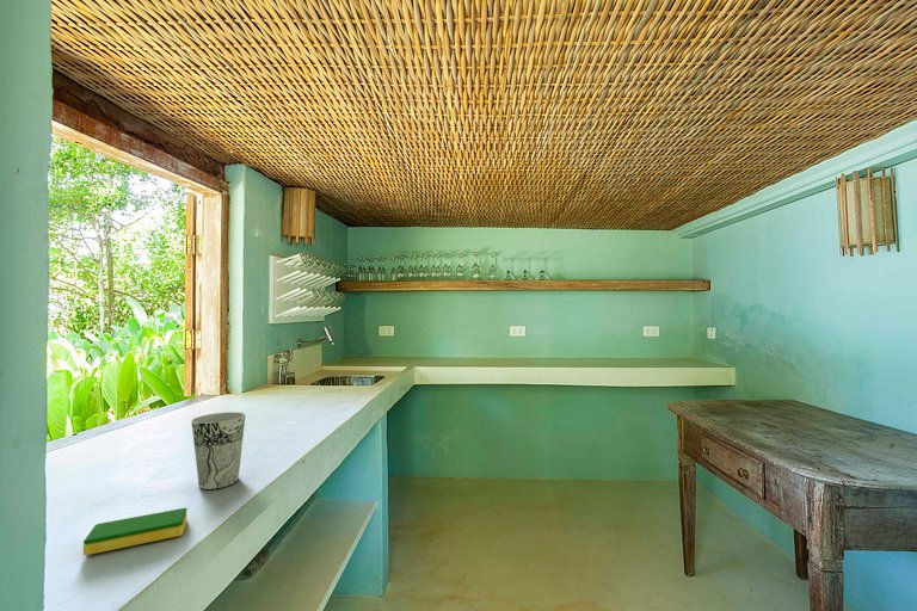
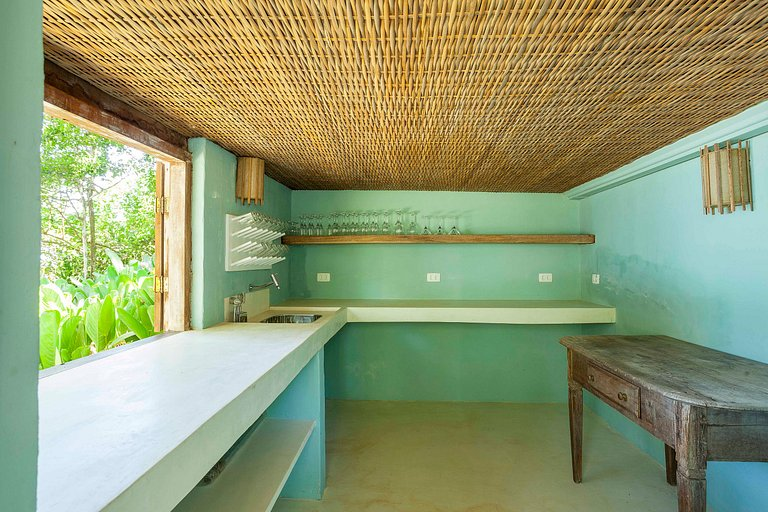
- cup [190,411,246,490]
- dish sponge [82,507,187,556]
